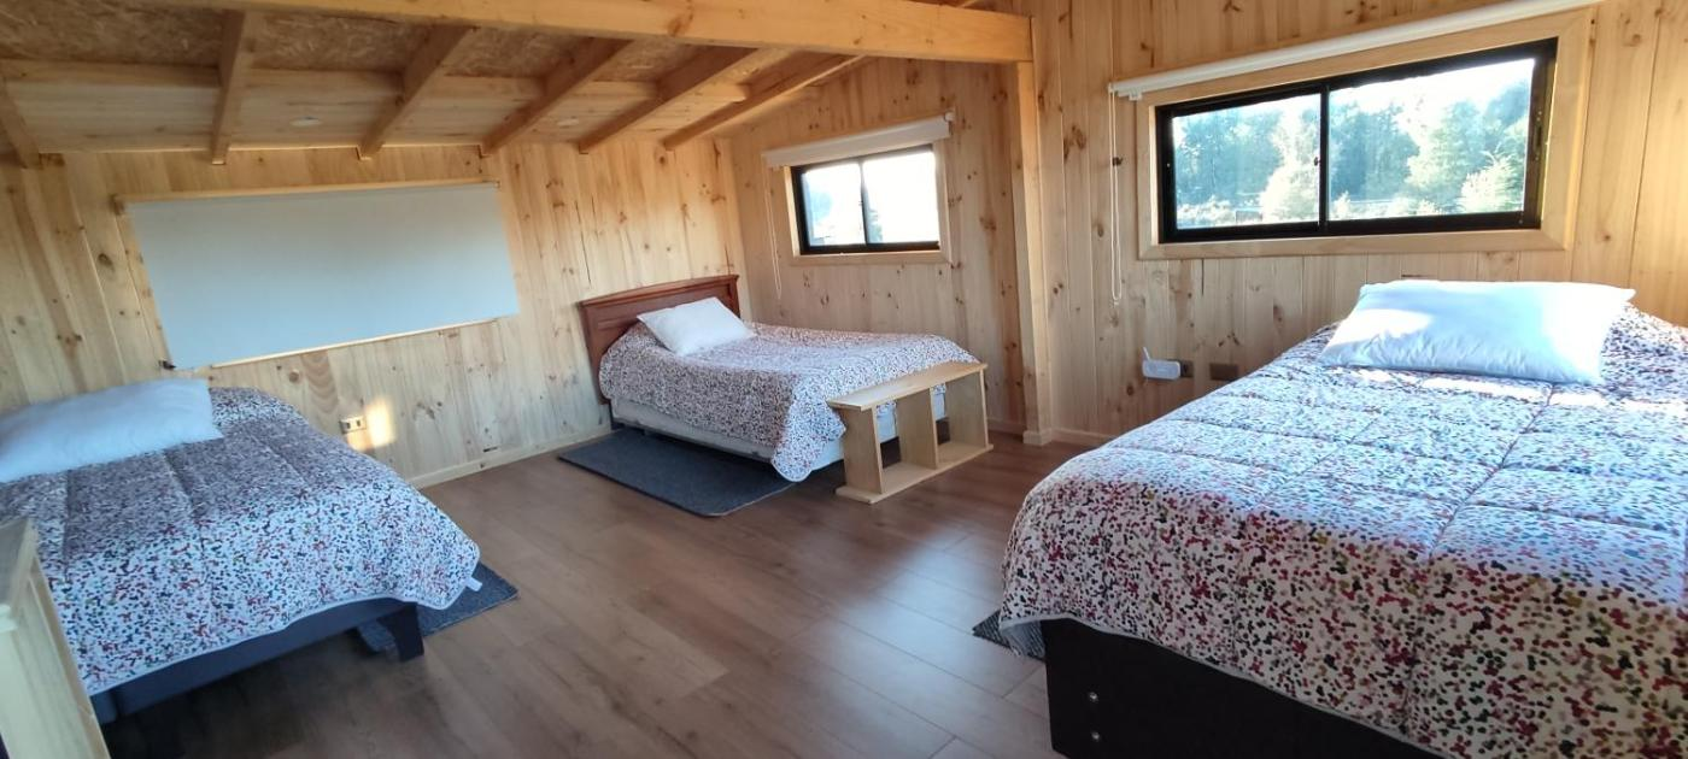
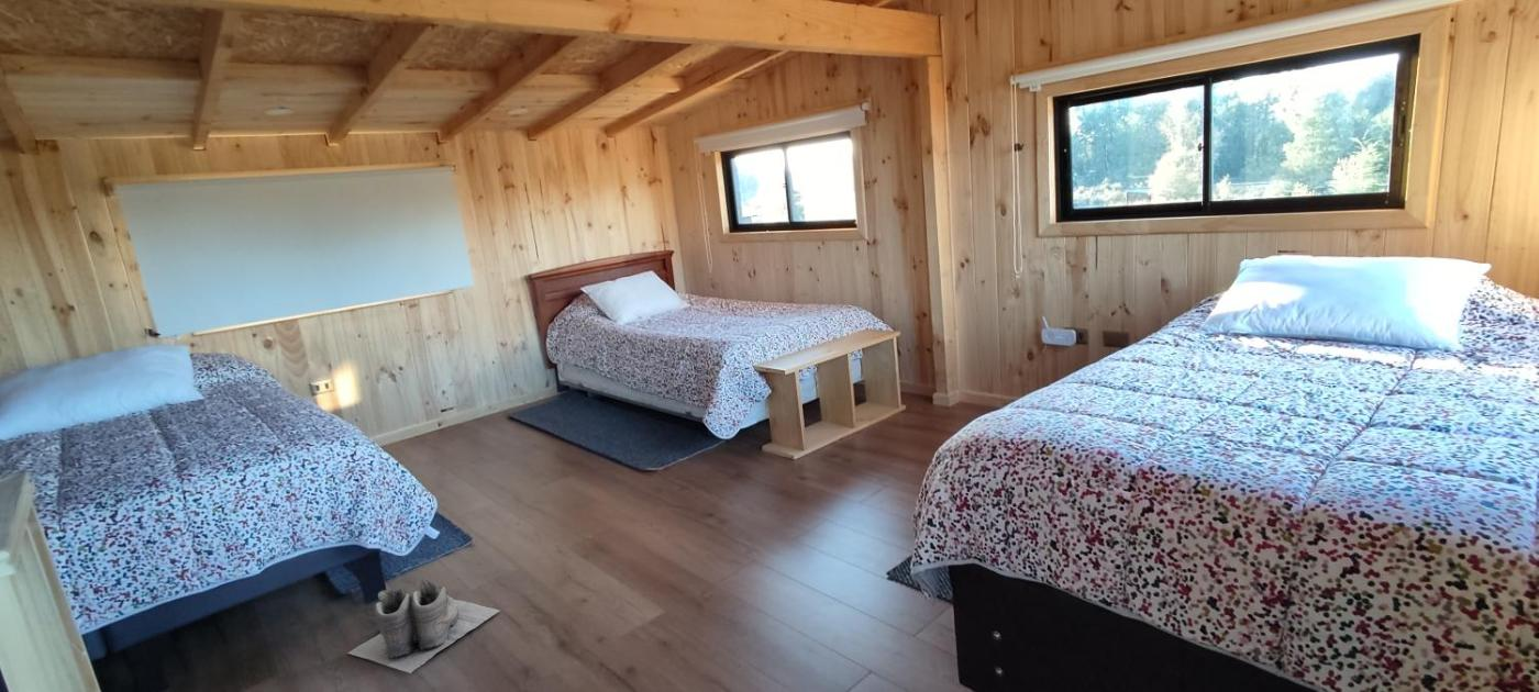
+ boots [347,578,500,674]
